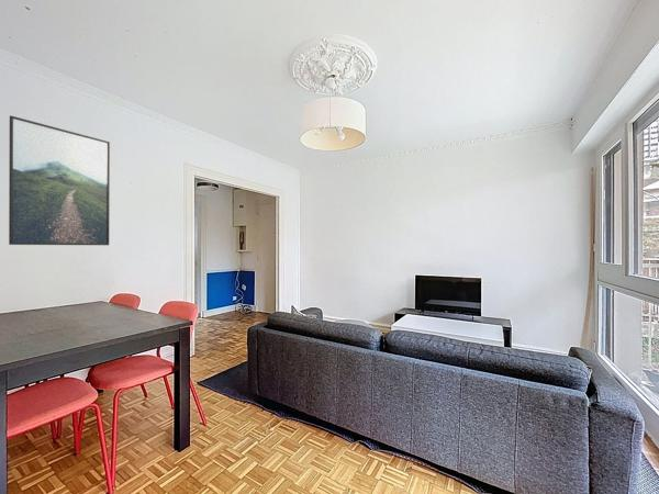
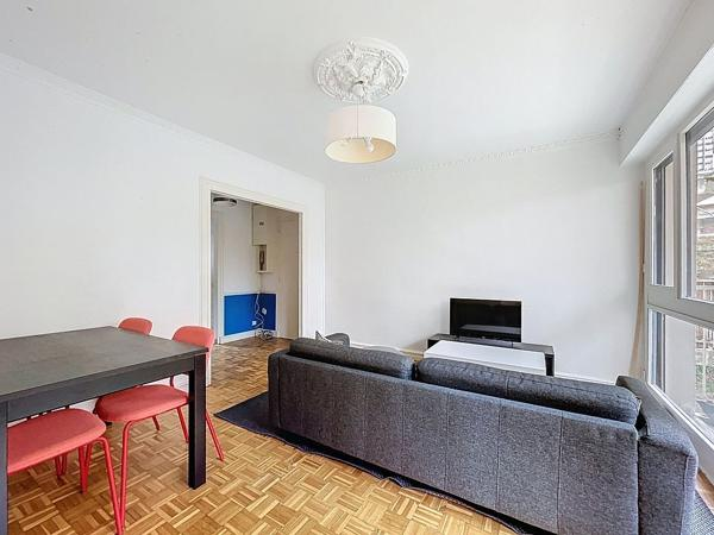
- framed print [8,114,111,246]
